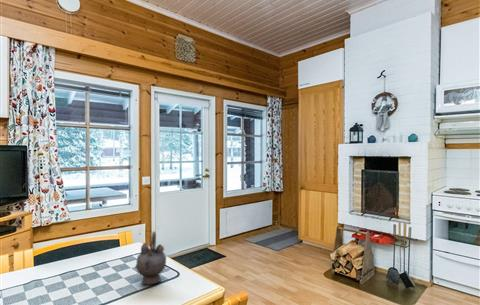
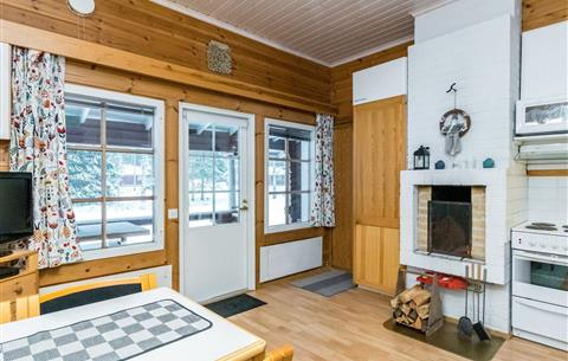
- teapot [134,230,167,285]
